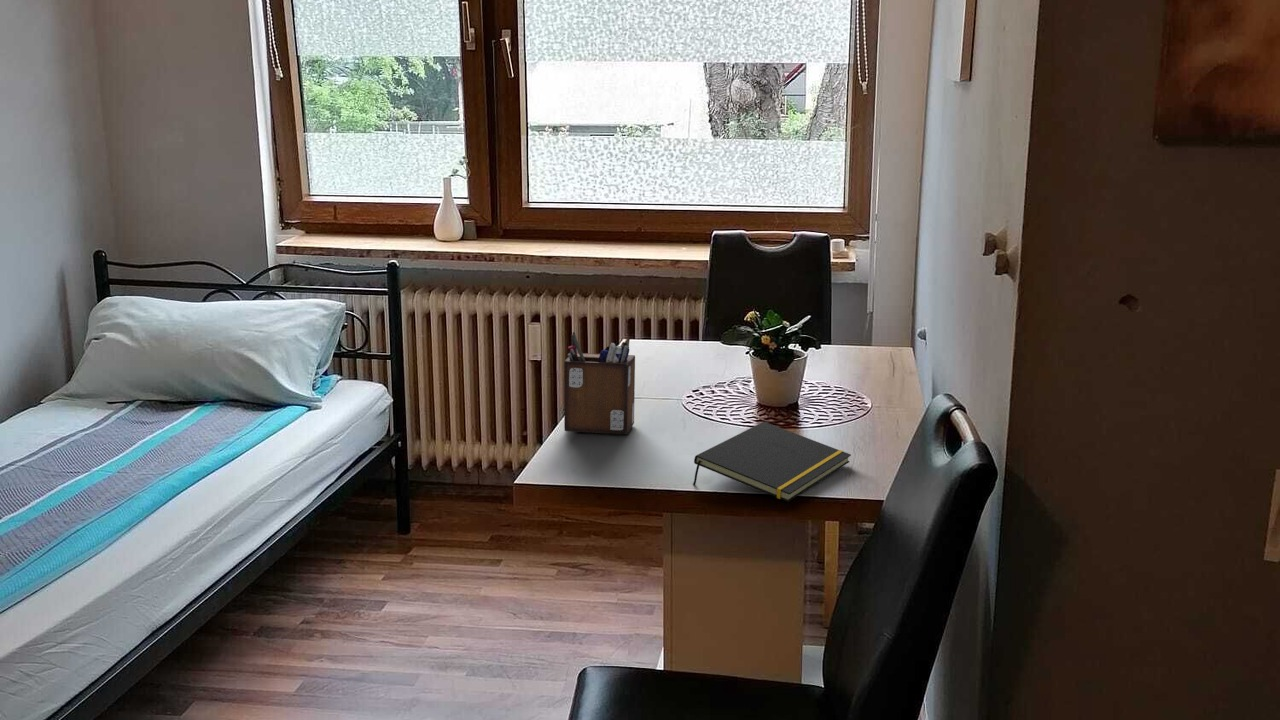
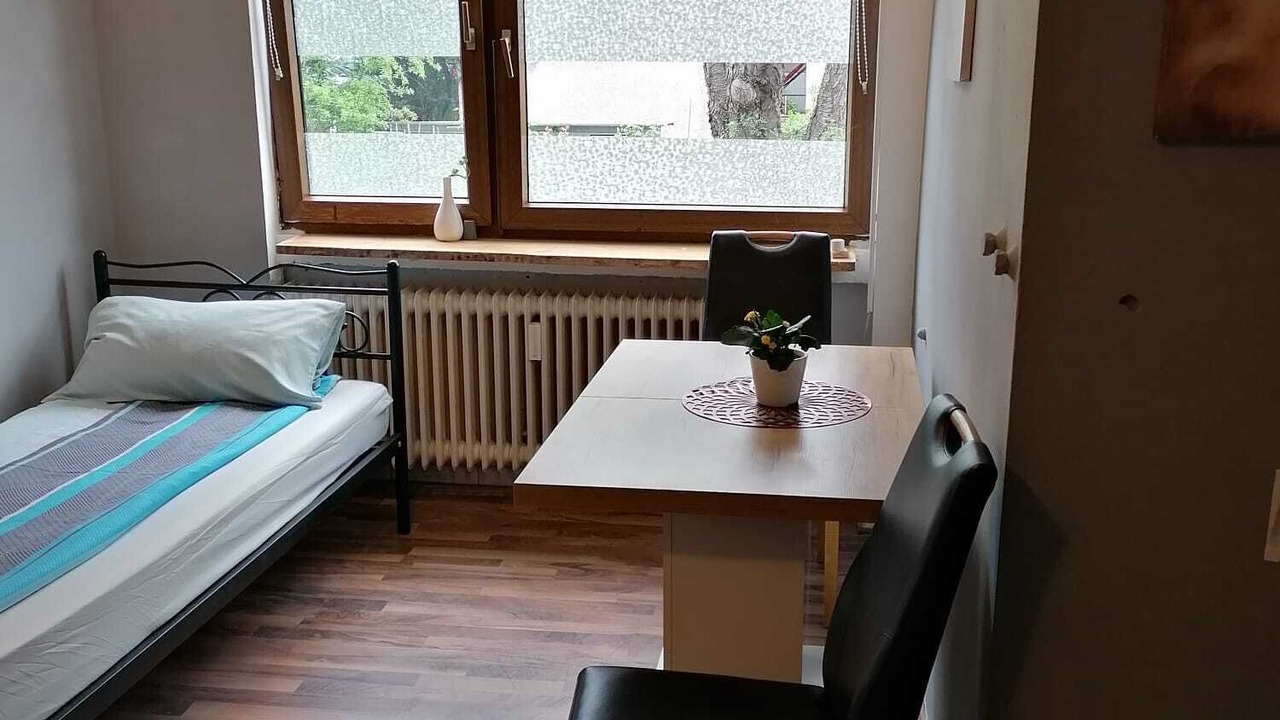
- notepad [692,421,852,503]
- desk organizer [563,331,636,435]
